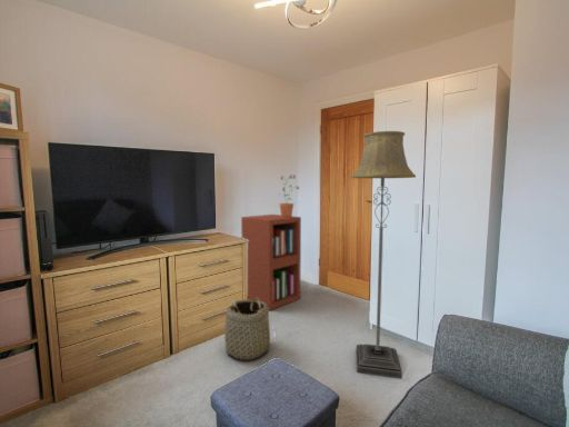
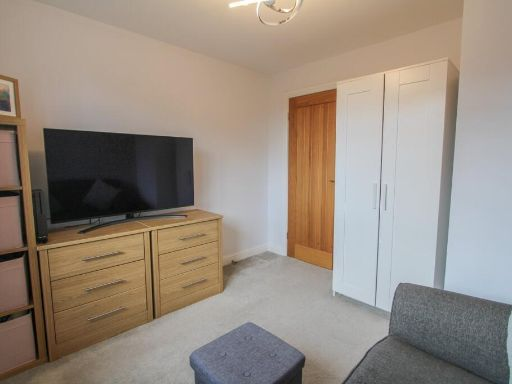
- floor lamp [350,130,417,380]
- basket [223,298,277,361]
- potted plant [278,173,300,218]
- bookshelf [240,214,302,311]
